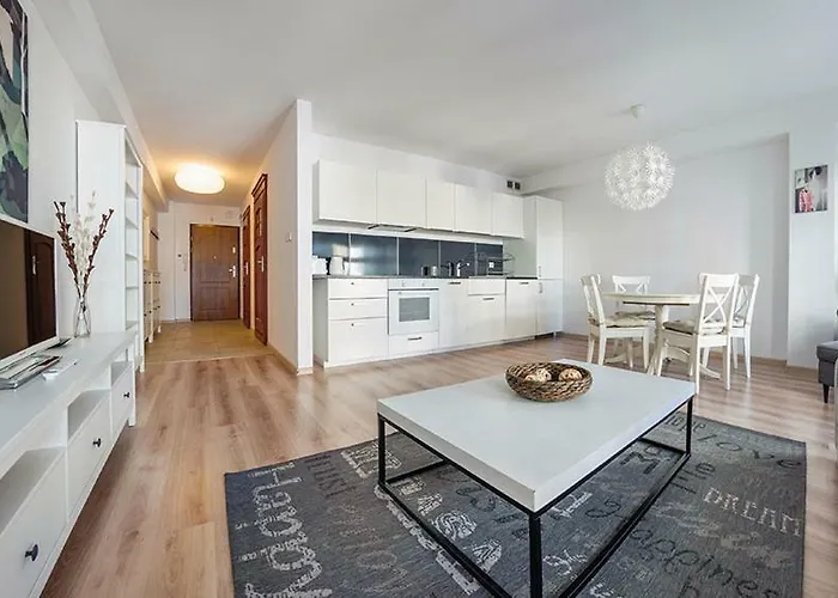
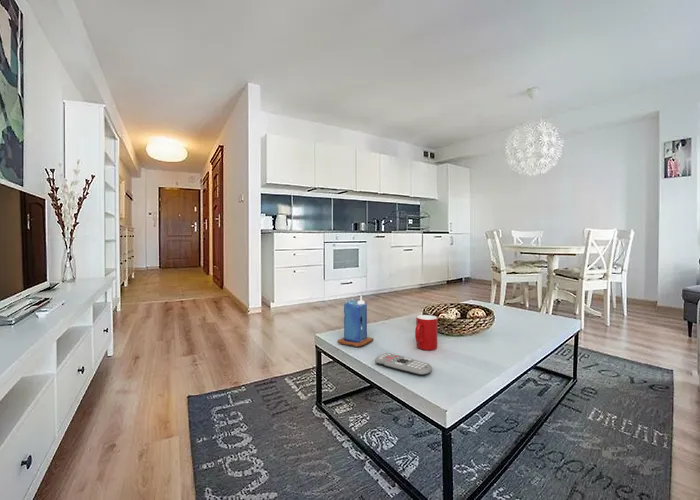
+ cup [414,314,438,351]
+ candle [337,295,374,348]
+ remote control [374,352,433,377]
